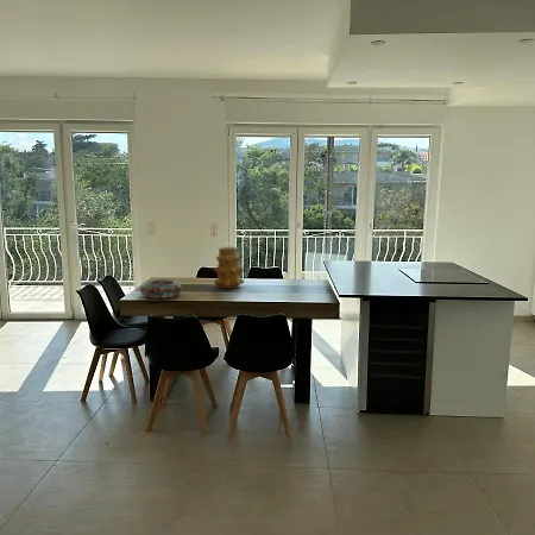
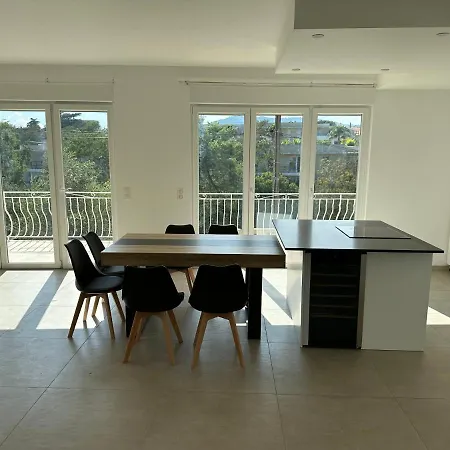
- vase [213,246,245,290]
- decorative bowl [139,278,183,300]
